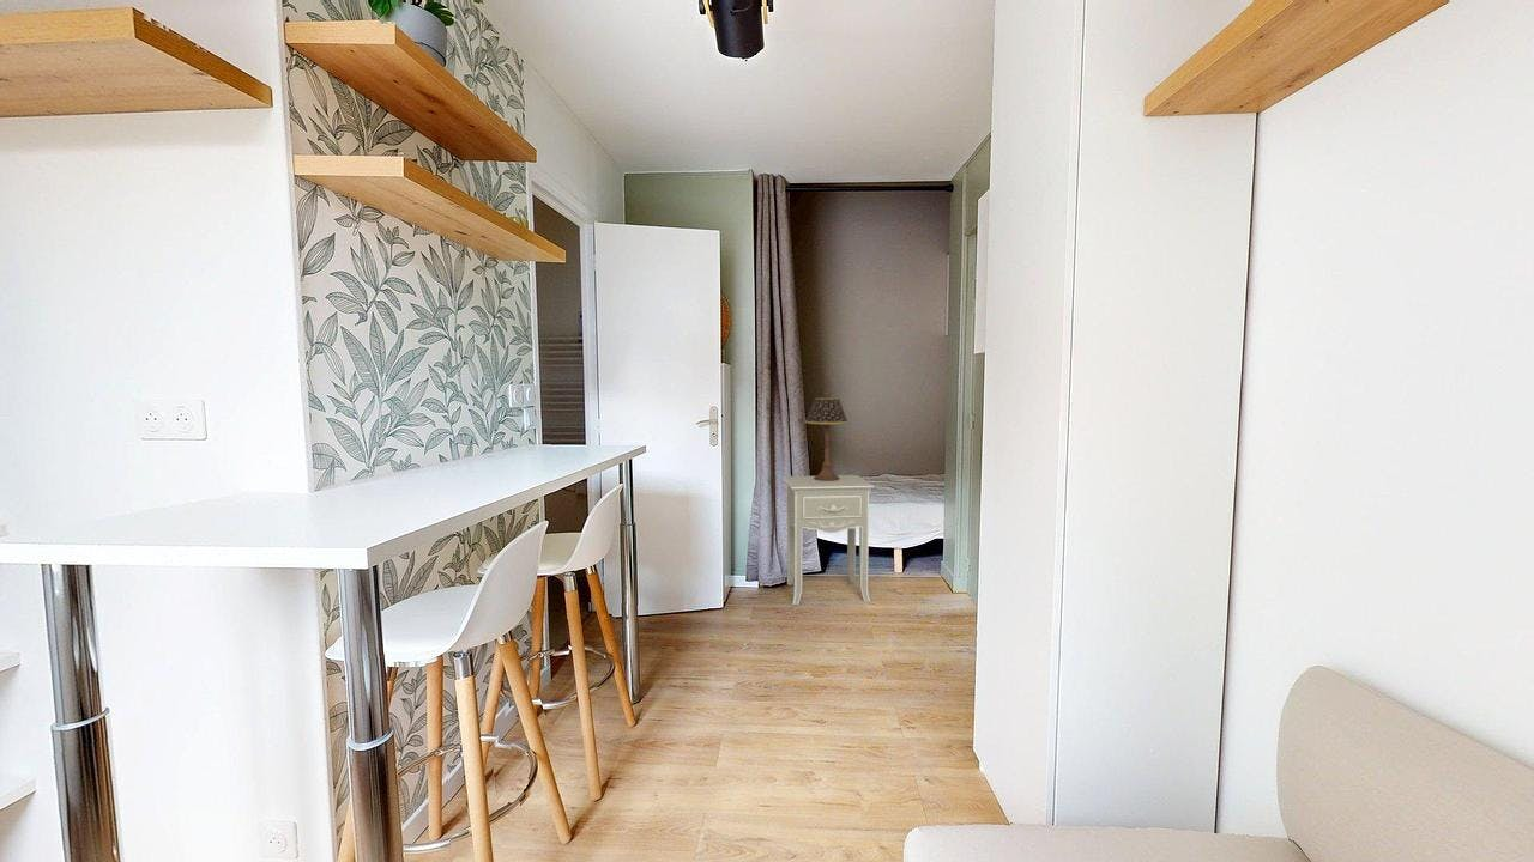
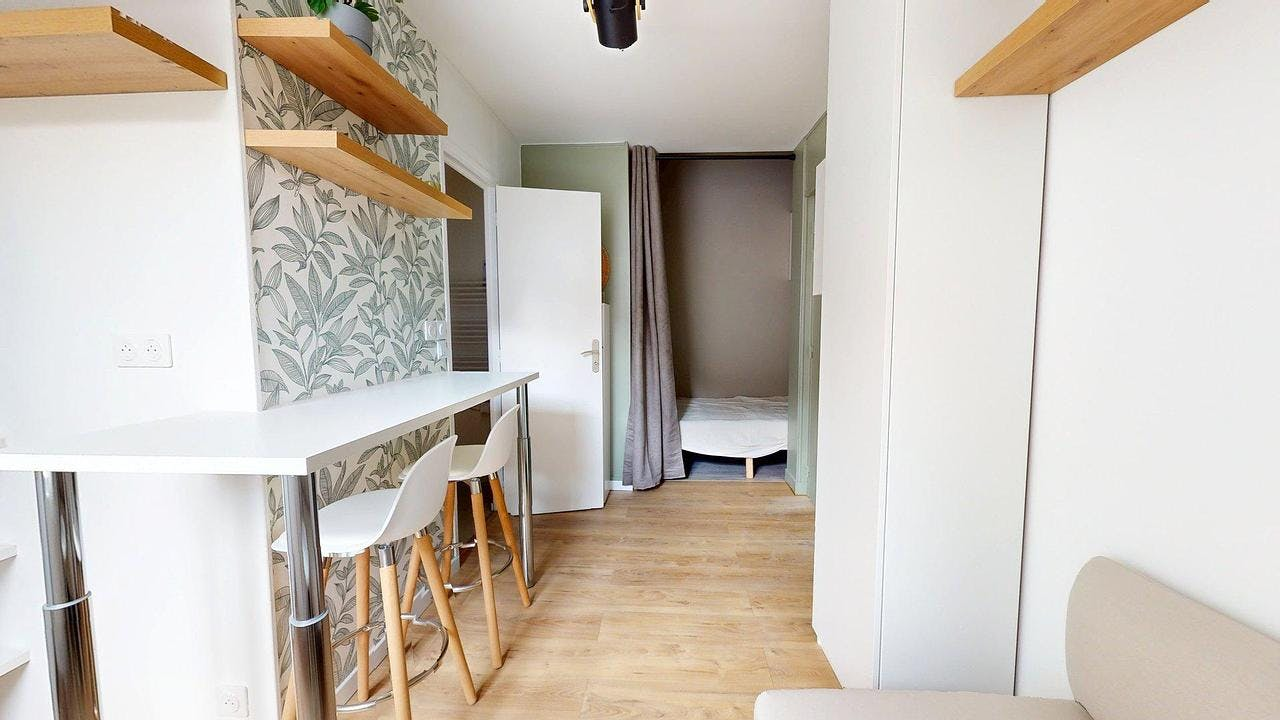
- table lamp [803,391,850,481]
- nightstand [783,474,875,606]
